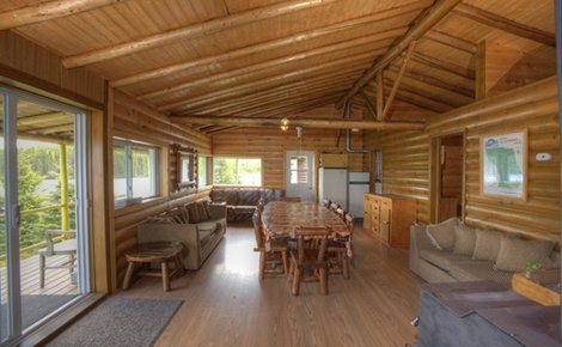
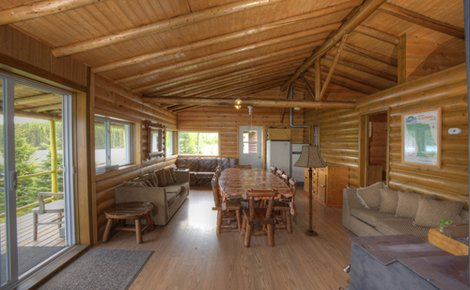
+ floor lamp [293,142,328,237]
